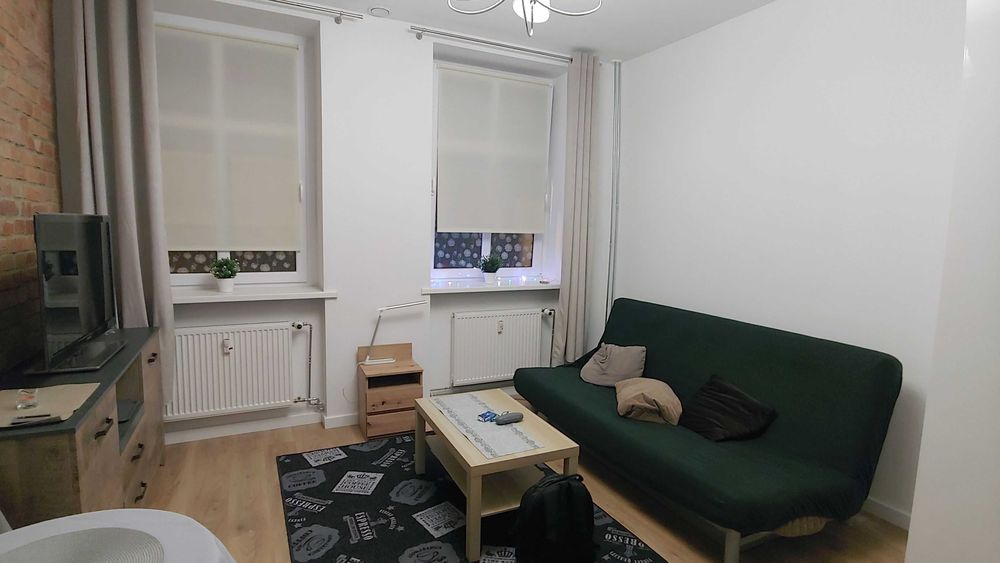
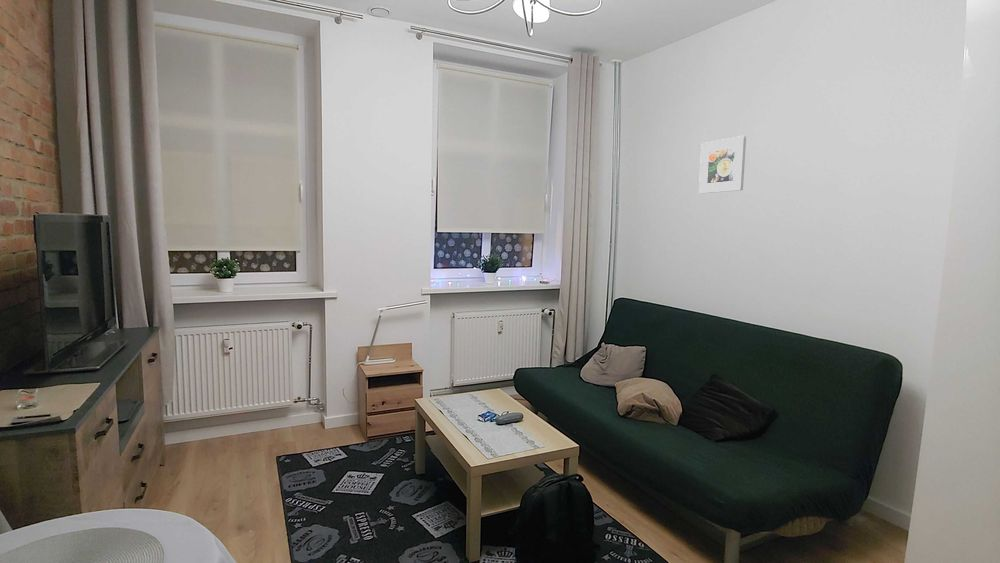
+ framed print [698,135,747,194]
